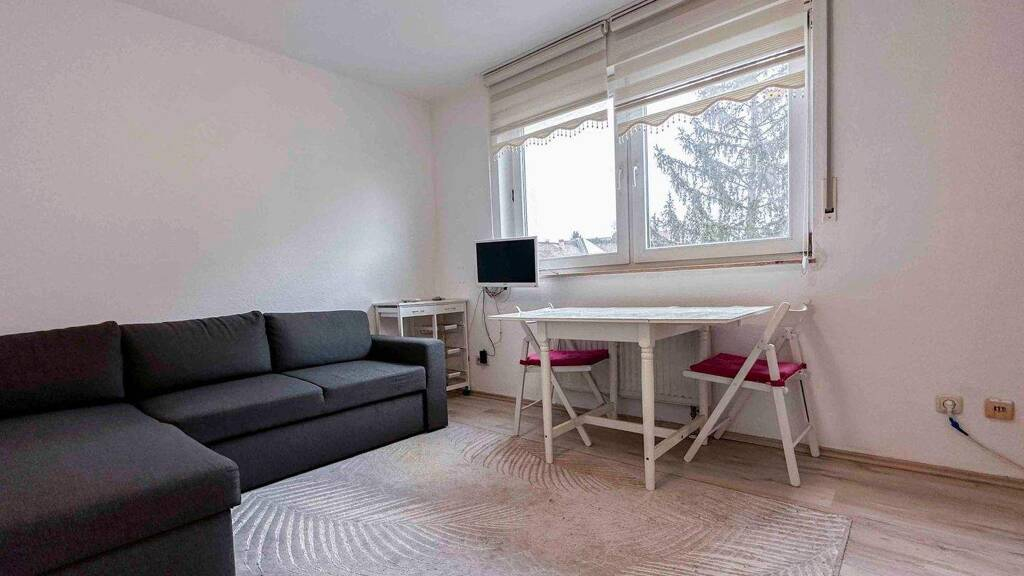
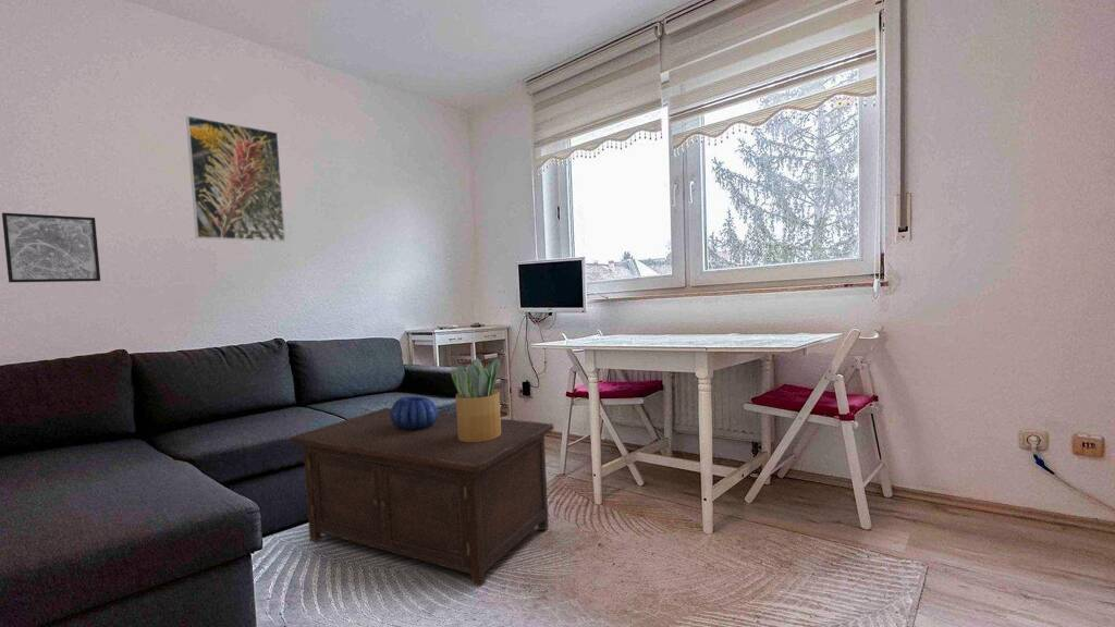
+ wall art [1,212,101,284]
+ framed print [185,114,286,243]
+ potted plant [450,357,502,442]
+ cabinet [290,407,554,588]
+ decorative bowl [390,395,439,430]
